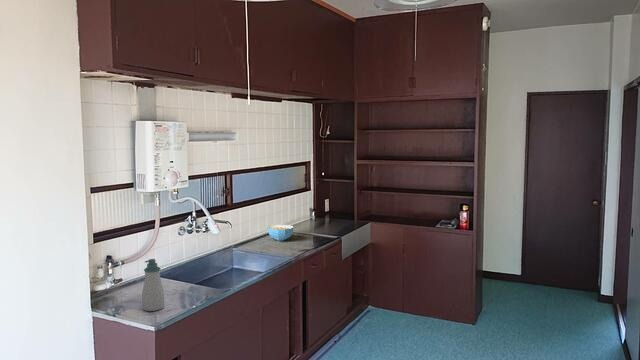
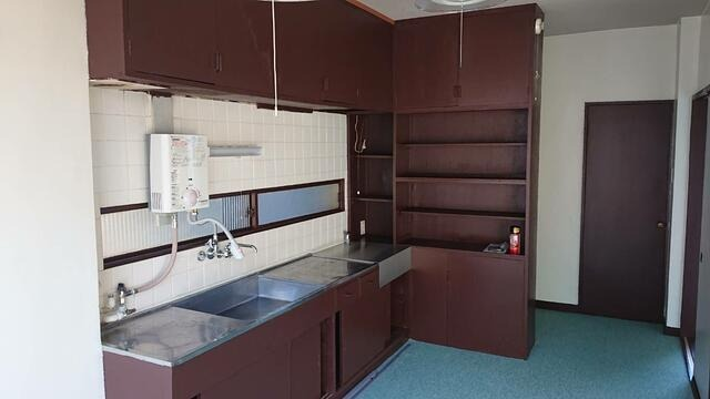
- cereal bowl [266,224,295,242]
- soap bottle [141,258,166,312]
